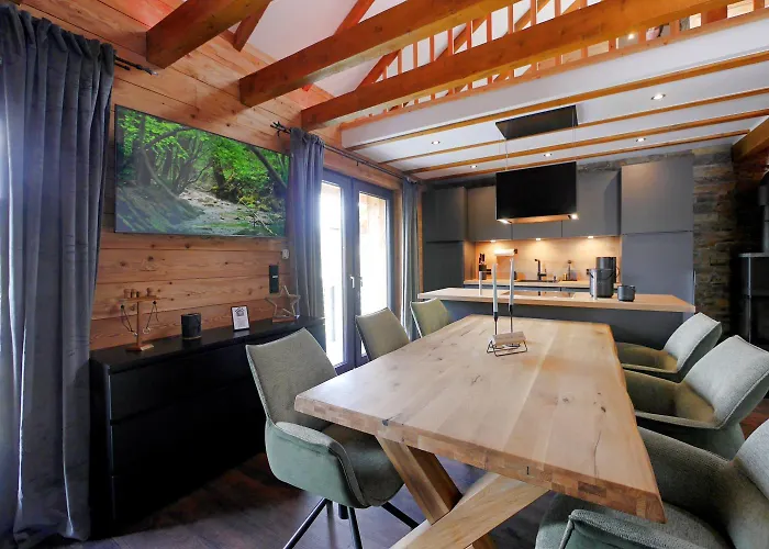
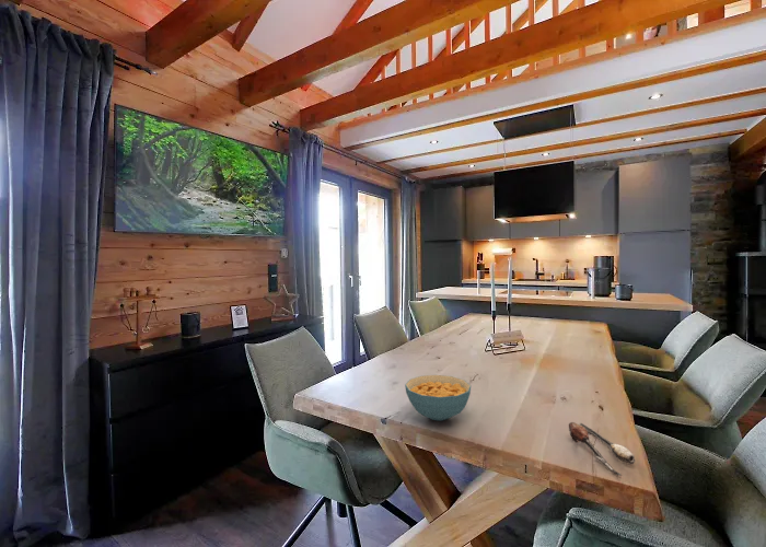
+ cereal bowl [404,374,472,422]
+ spoon [568,421,636,477]
